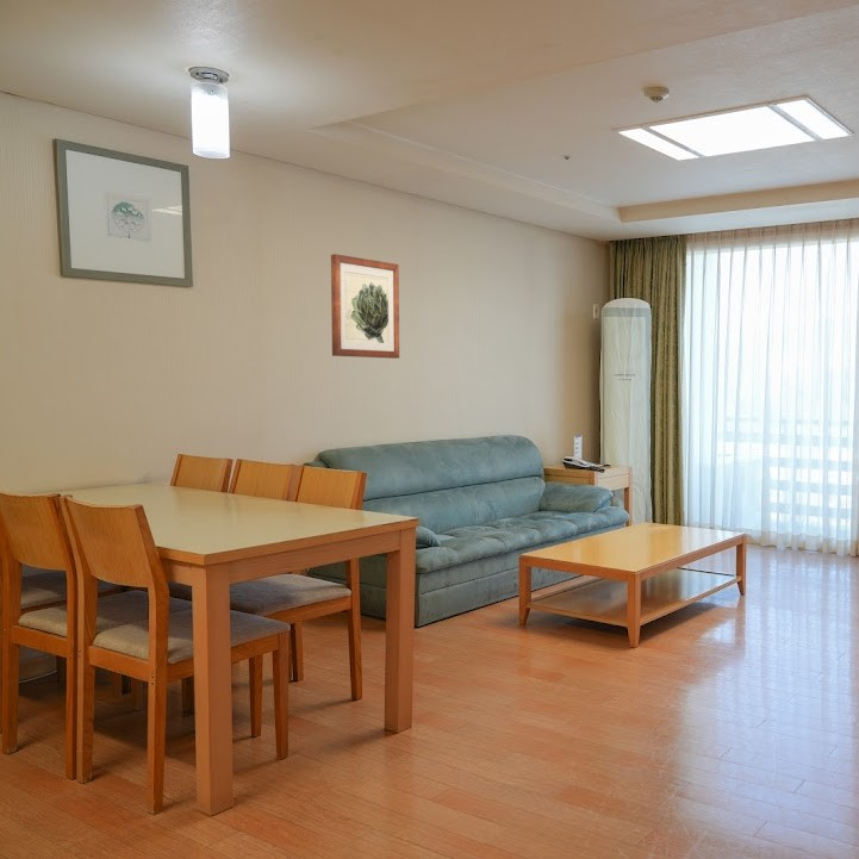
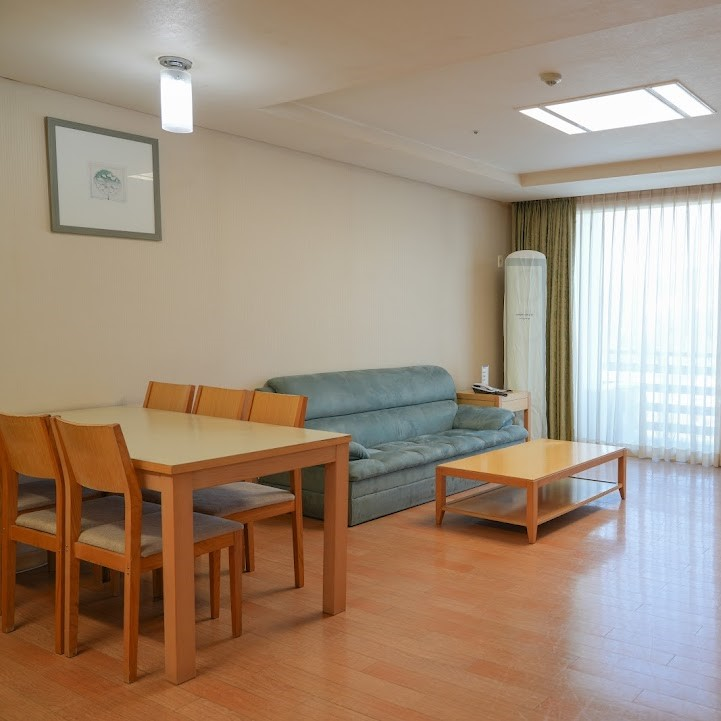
- wall art [330,253,400,360]
